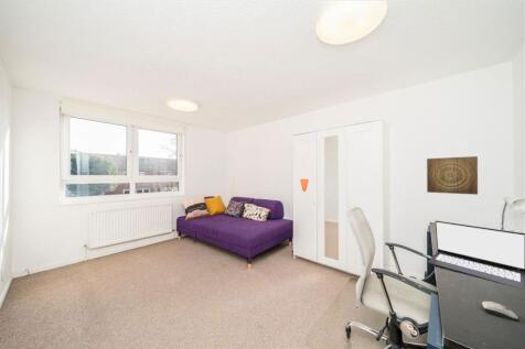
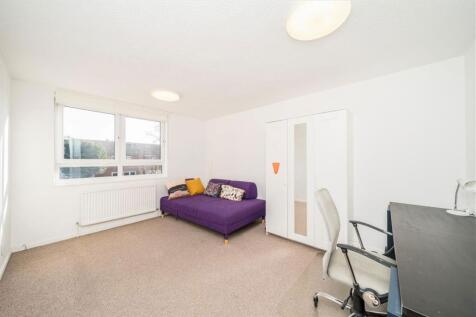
- laptop [427,220,525,291]
- computer mouse [481,301,519,323]
- wall art [426,155,479,196]
